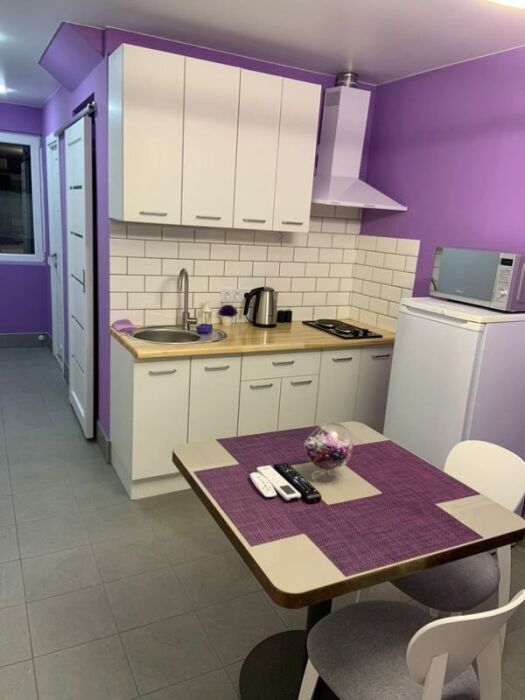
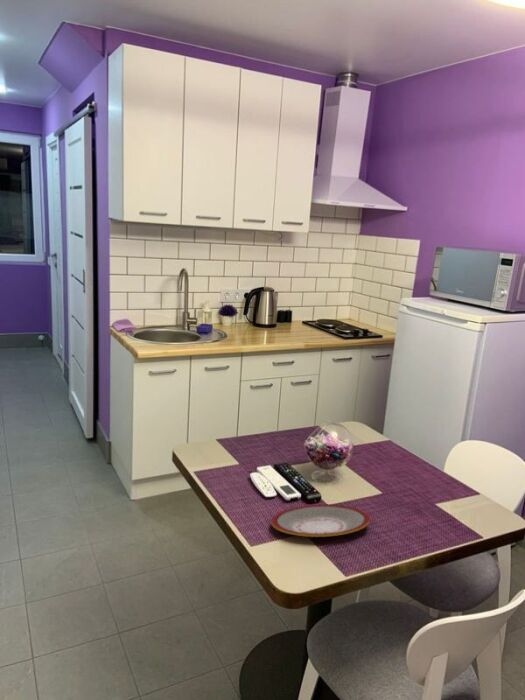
+ plate [270,504,371,538]
